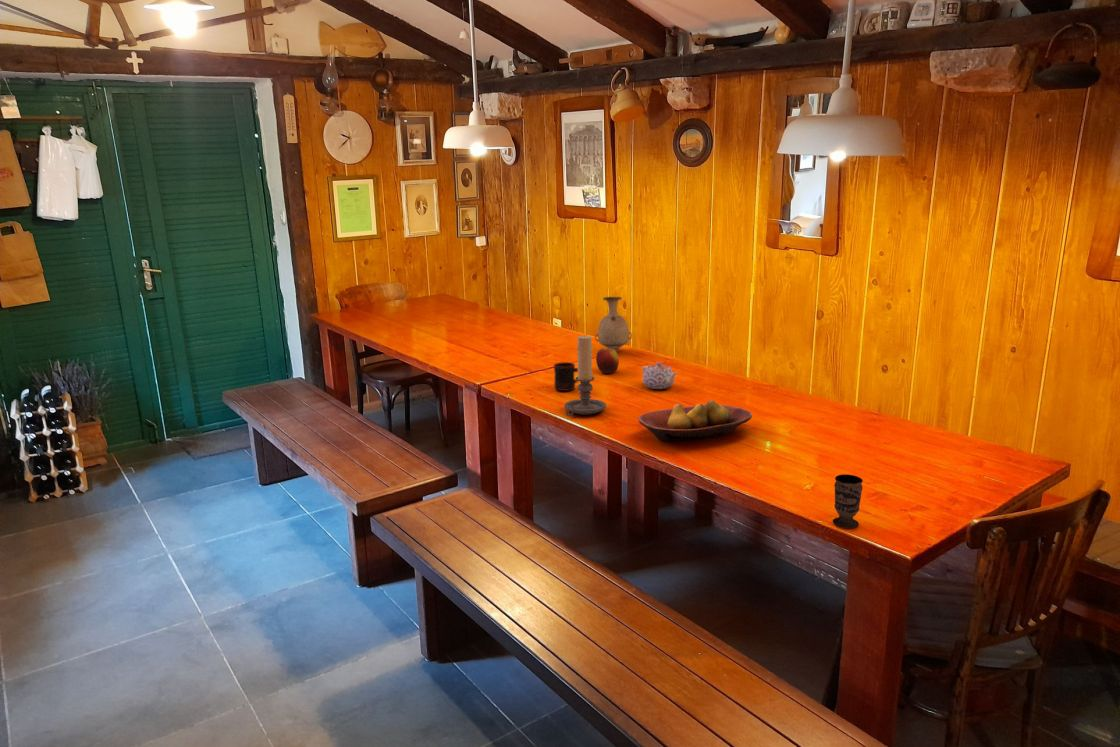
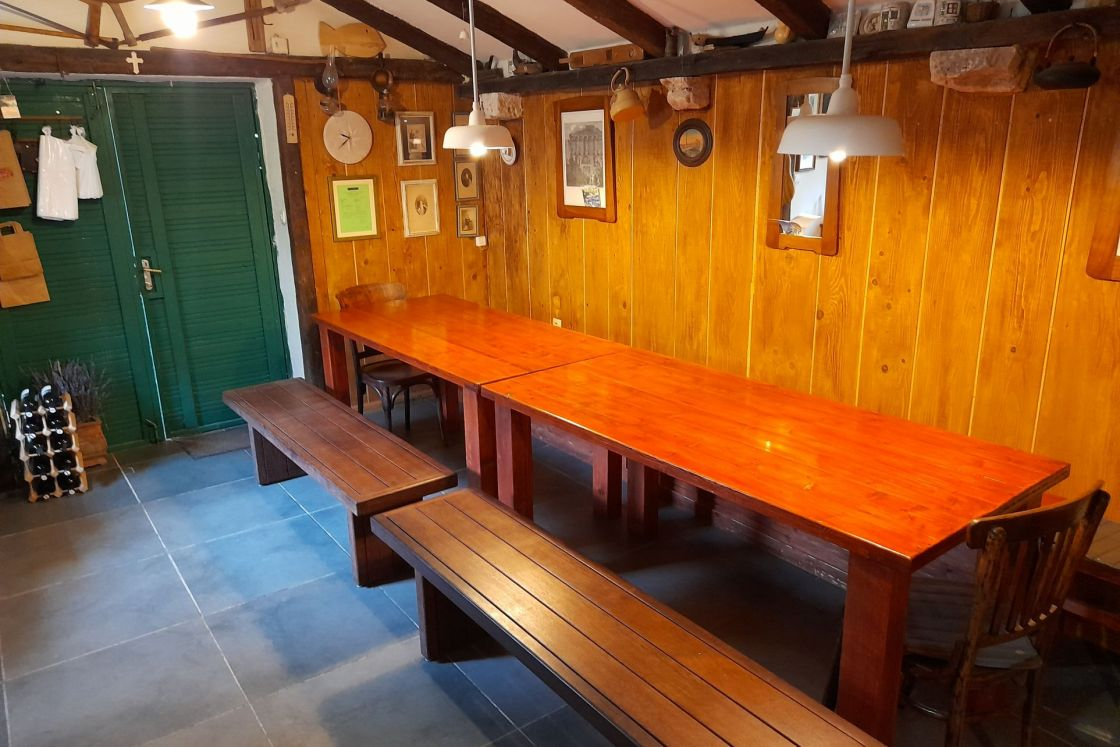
- fruit bowl [637,399,753,442]
- cup [832,473,864,529]
- apple [595,347,620,374]
- candle holder [564,334,607,417]
- mug [553,361,580,392]
- teapot [641,361,679,390]
- vase [594,296,633,352]
